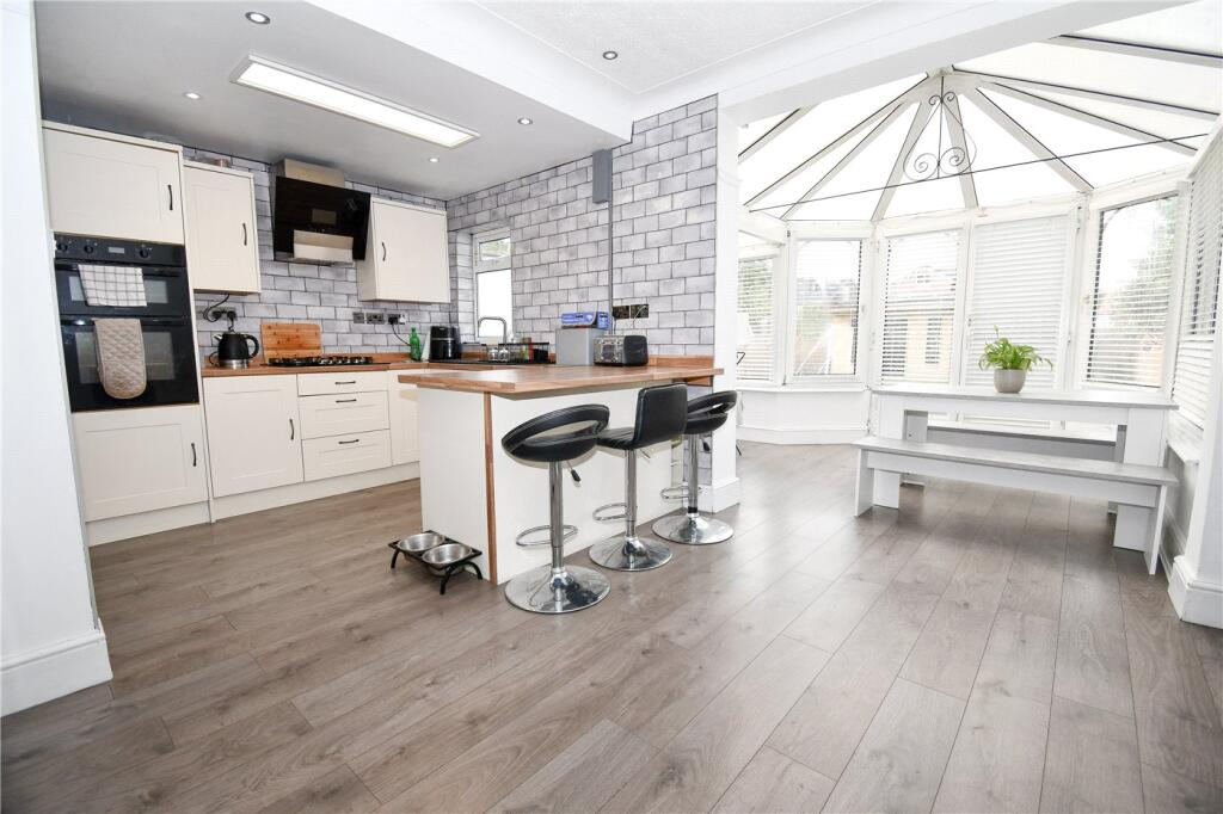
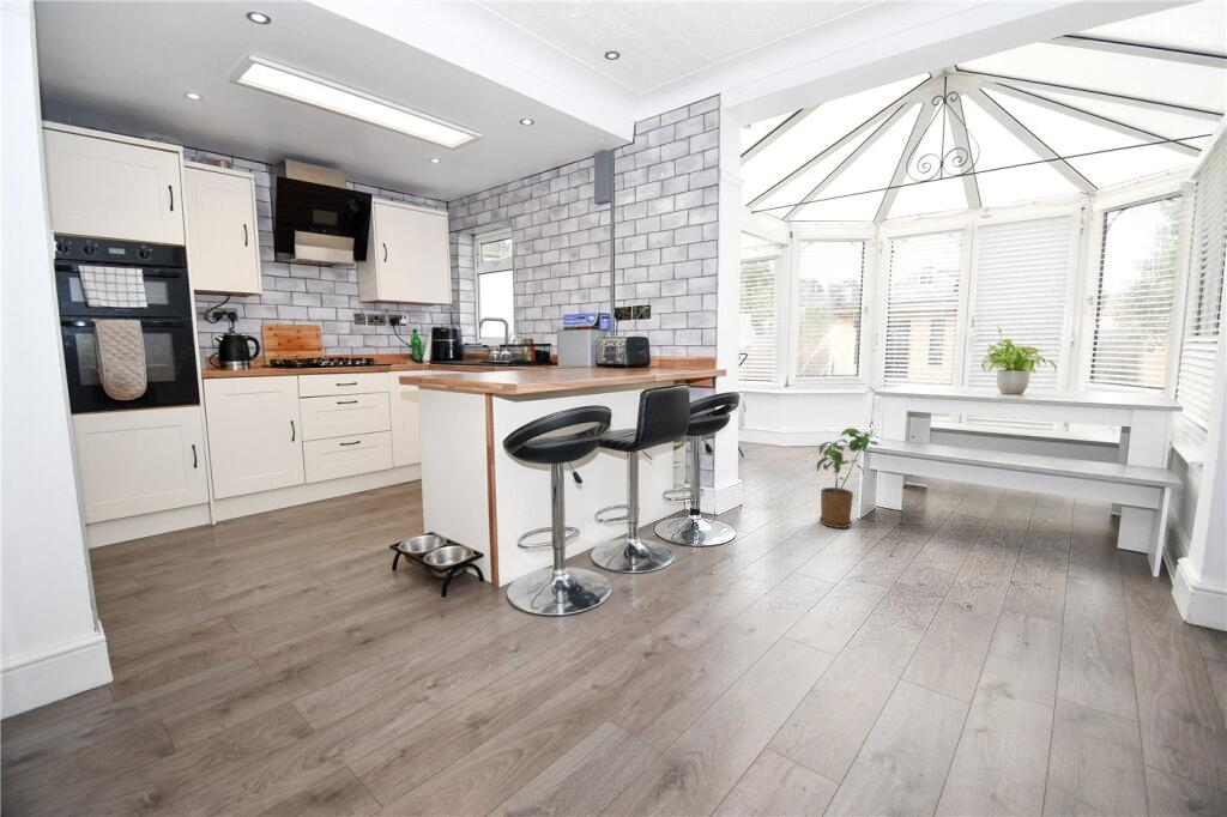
+ house plant [816,426,881,529]
